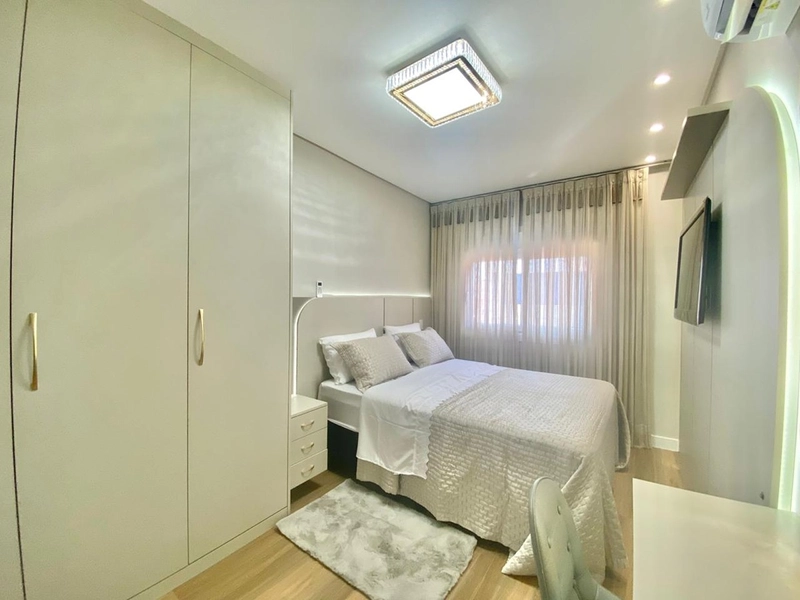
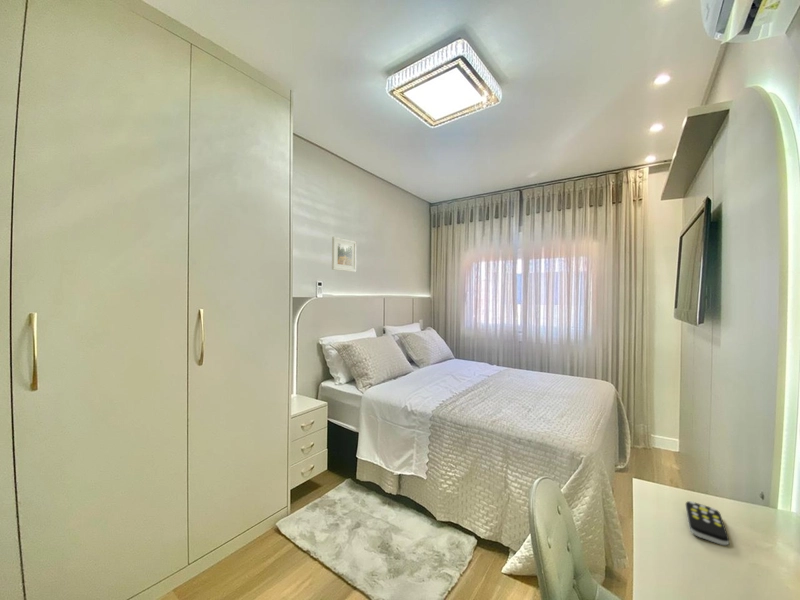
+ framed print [331,236,357,273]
+ remote control [685,500,730,546]
